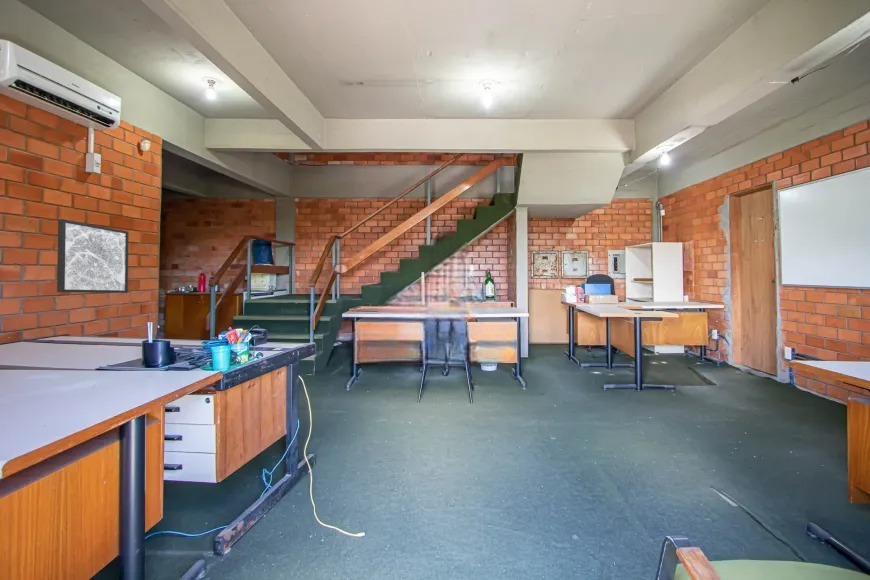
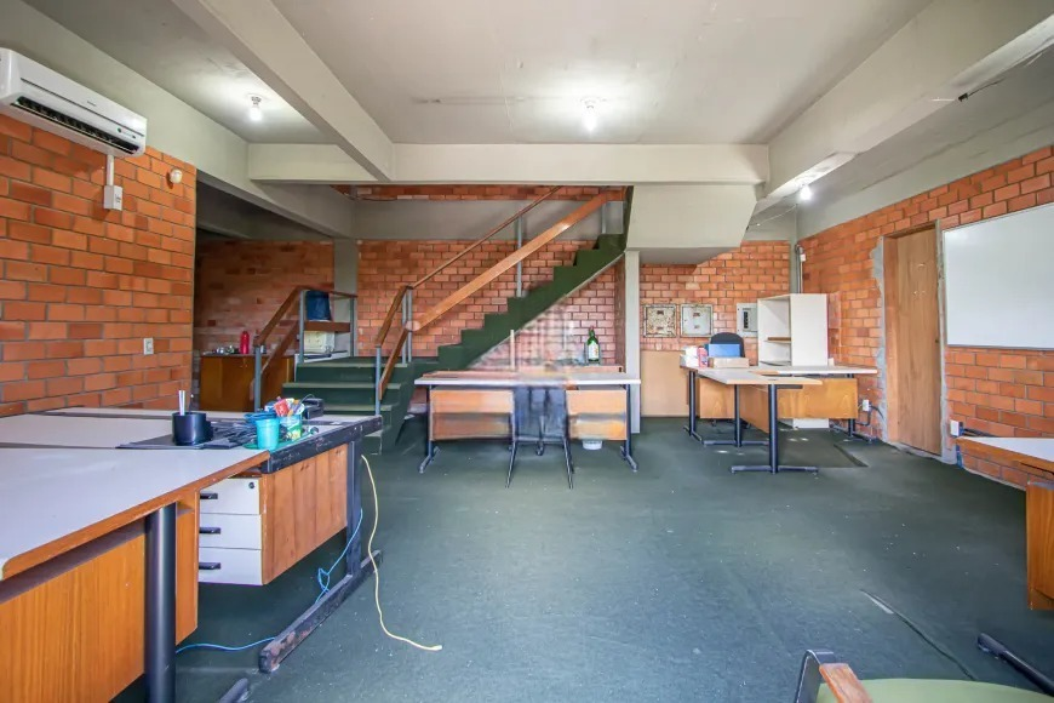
- wall art [56,218,130,294]
